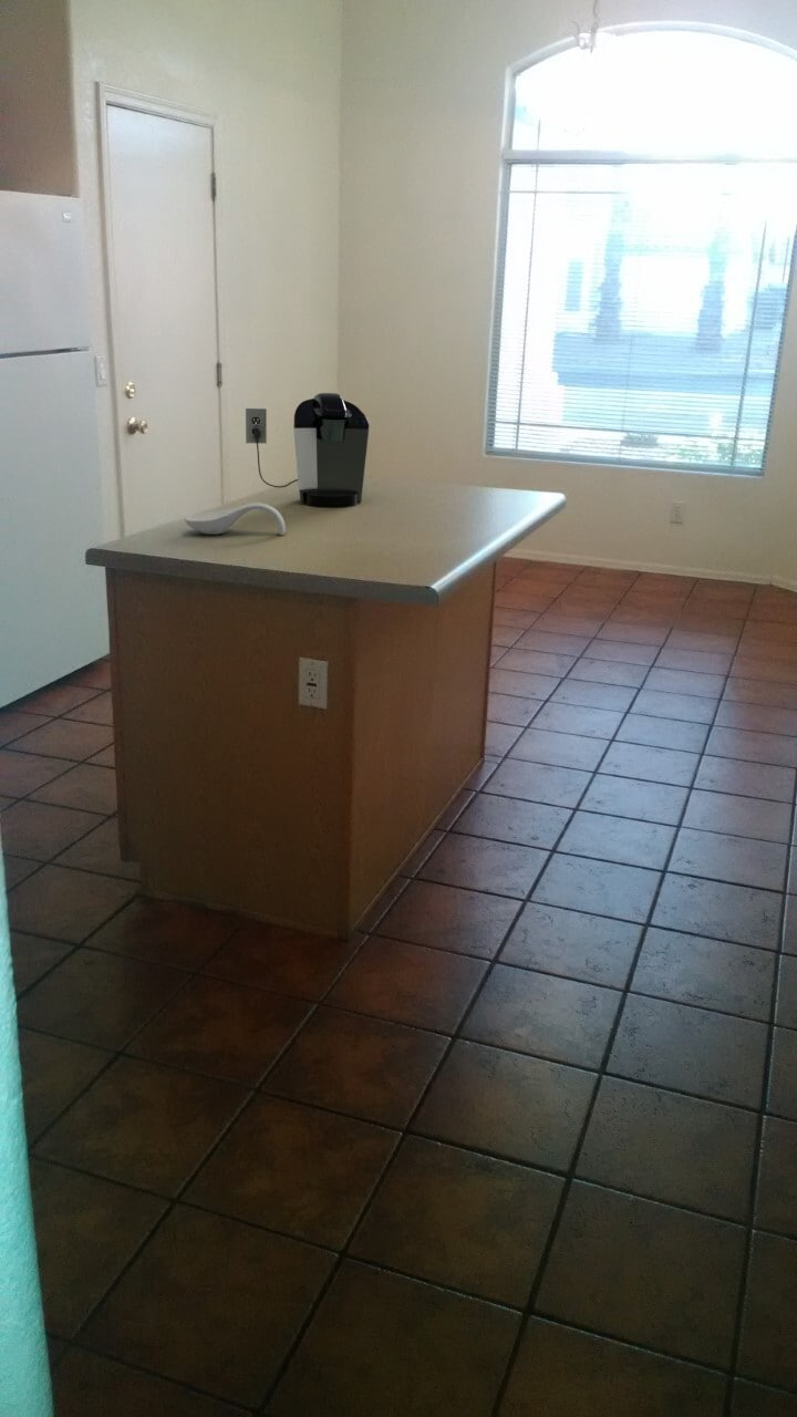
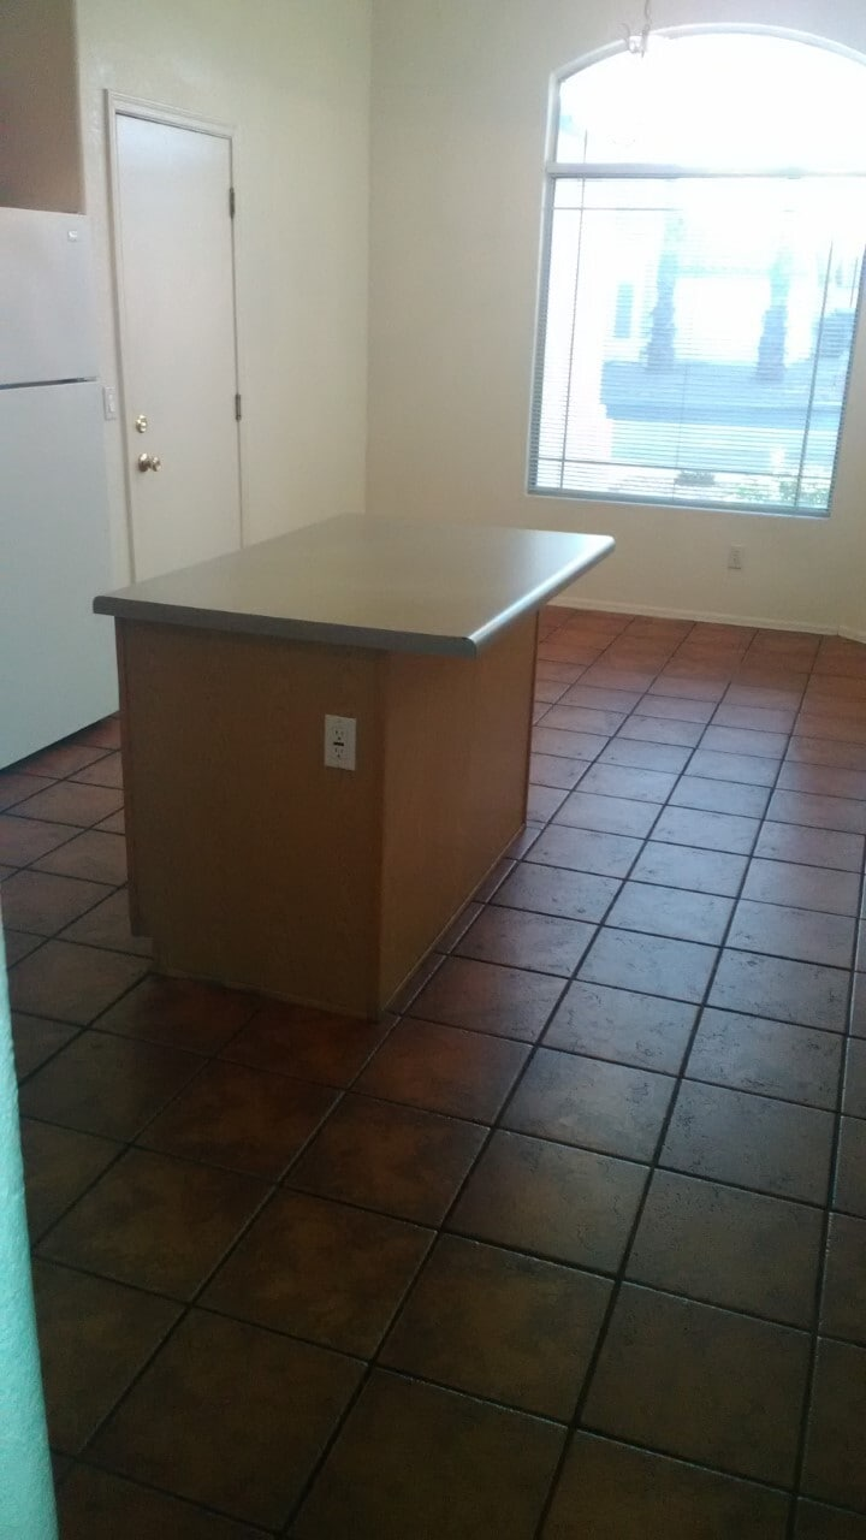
- coffee maker [245,392,370,508]
- spoon rest [184,501,287,536]
